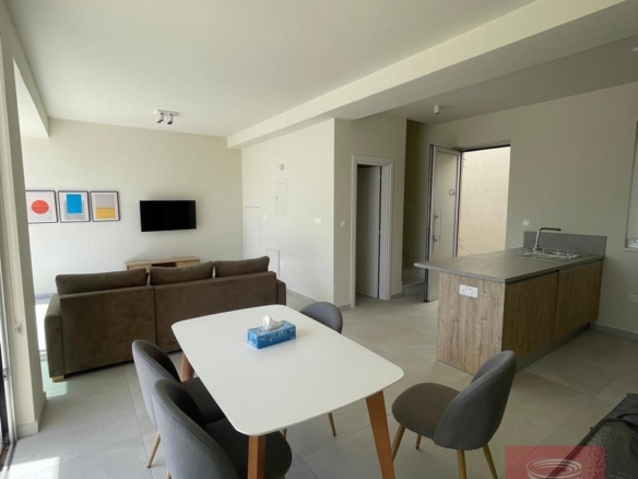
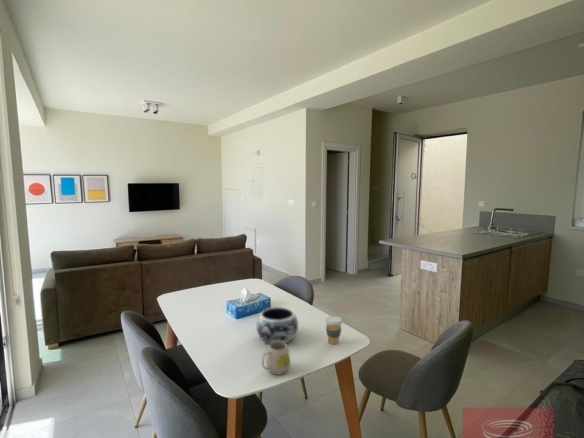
+ coffee cup [324,315,344,345]
+ decorative bowl [256,306,299,345]
+ mug [261,341,291,375]
